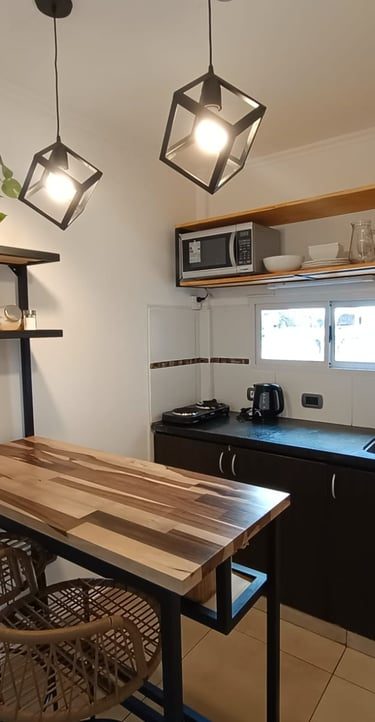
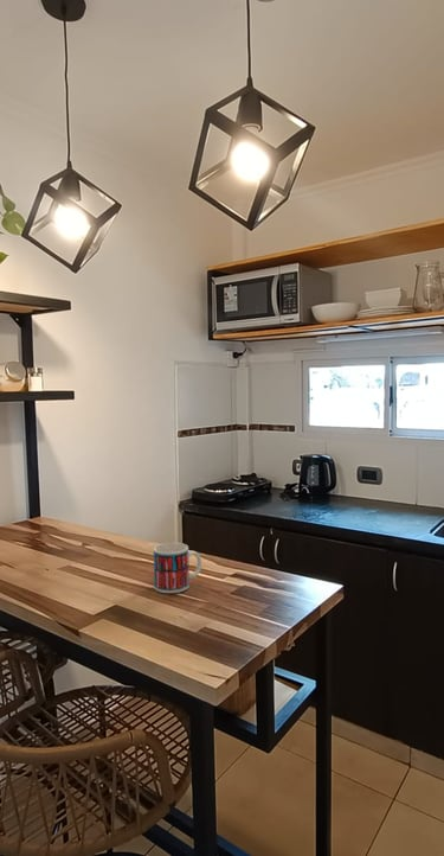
+ mug [153,542,202,594]
